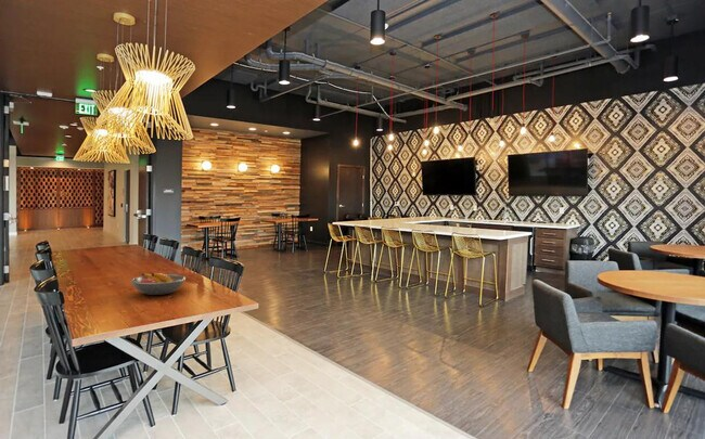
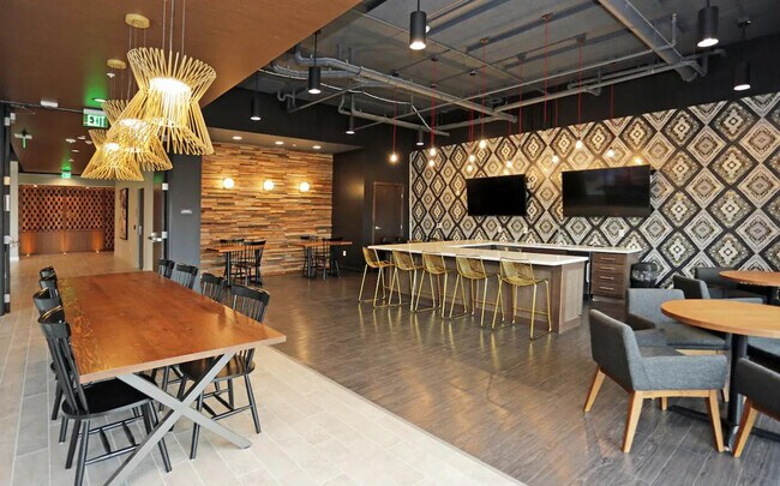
- fruit bowl [130,272,187,296]
